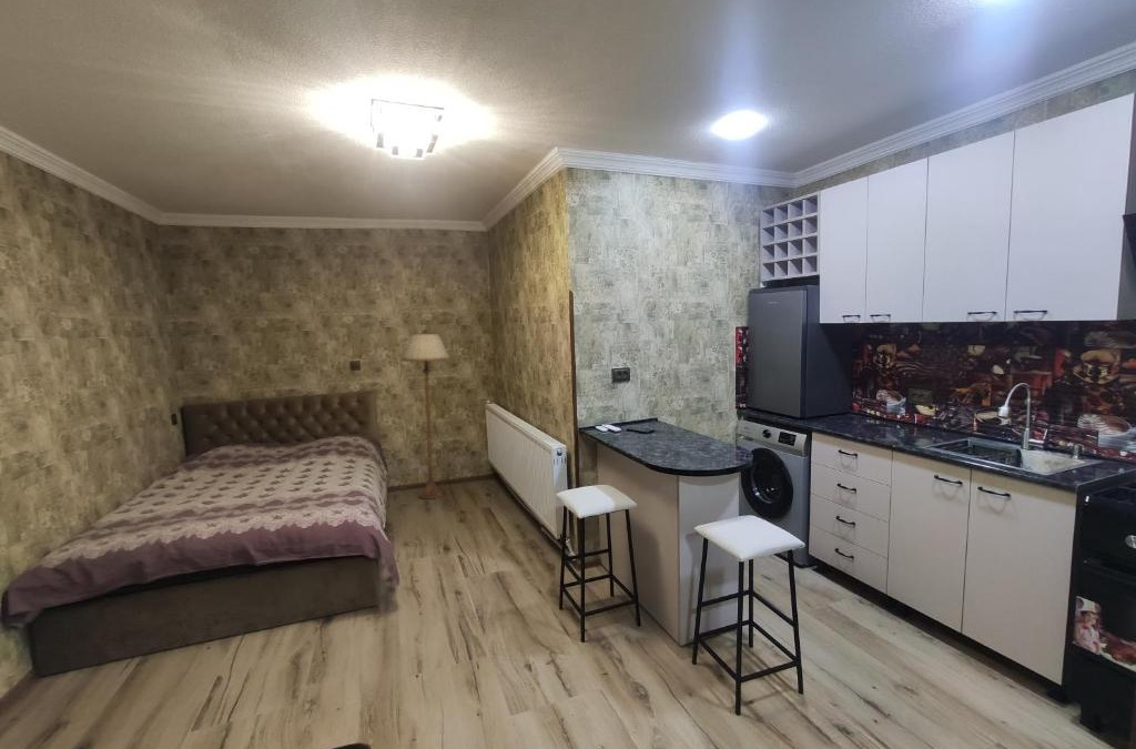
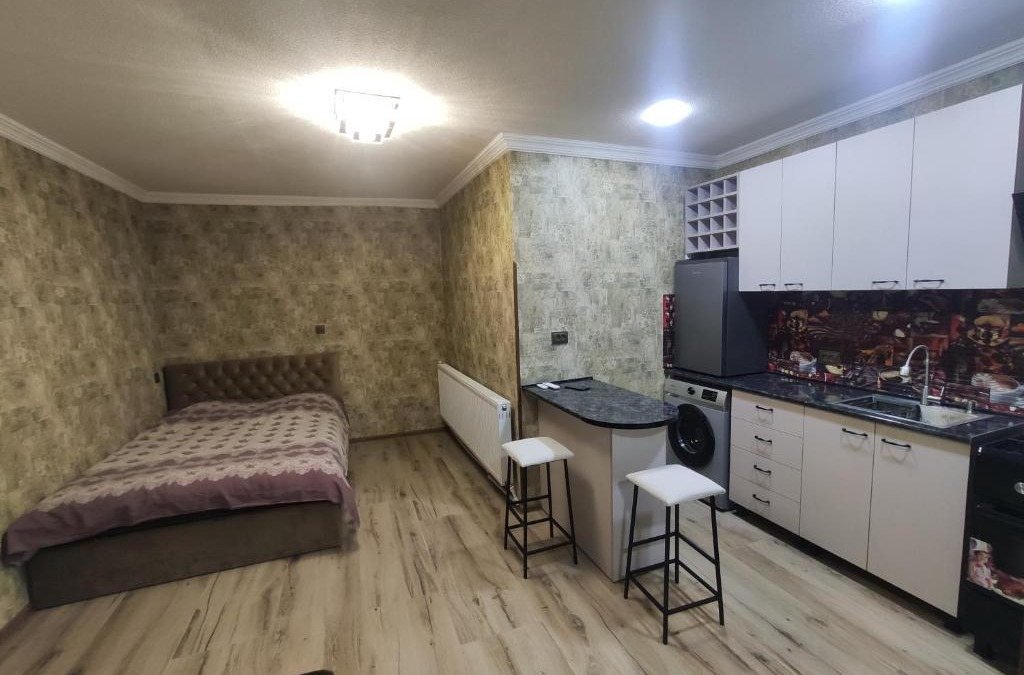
- floor lamp [399,328,452,500]
